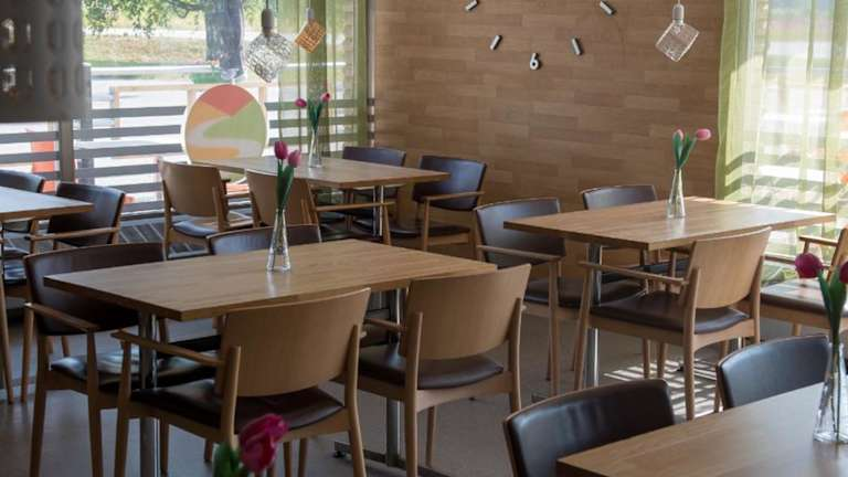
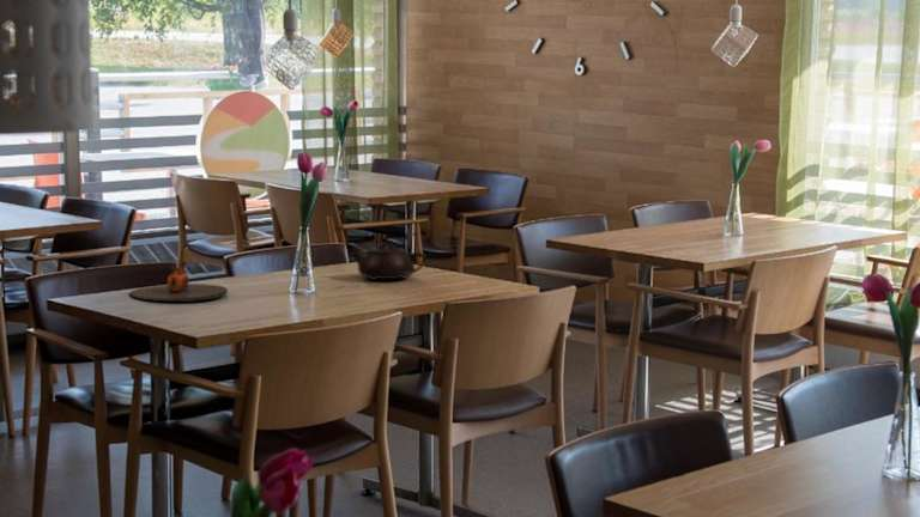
+ plate [129,266,229,303]
+ teapot [350,242,428,281]
